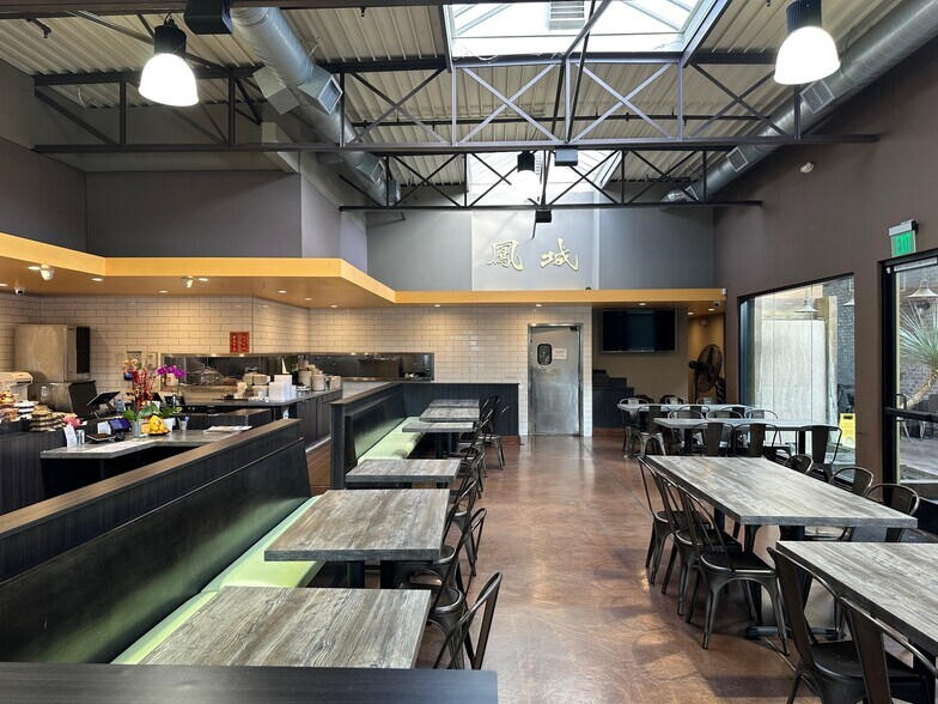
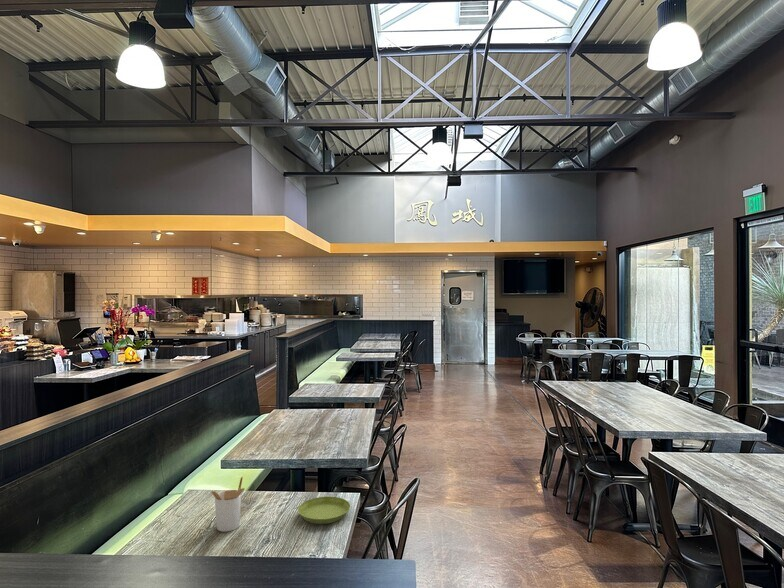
+ saucer [297,496,351,525]
+ utensil holder [209,476,246,533]
